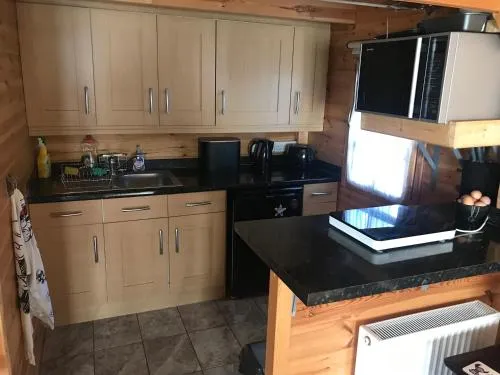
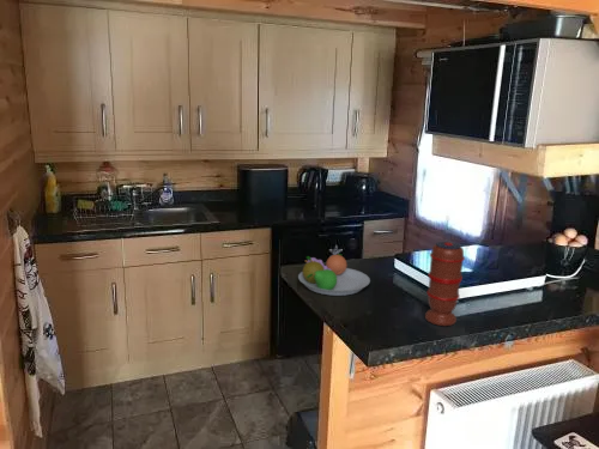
+ spice grinder [424,241,466,327]
+ fruit bowl [297,253,371,297]
